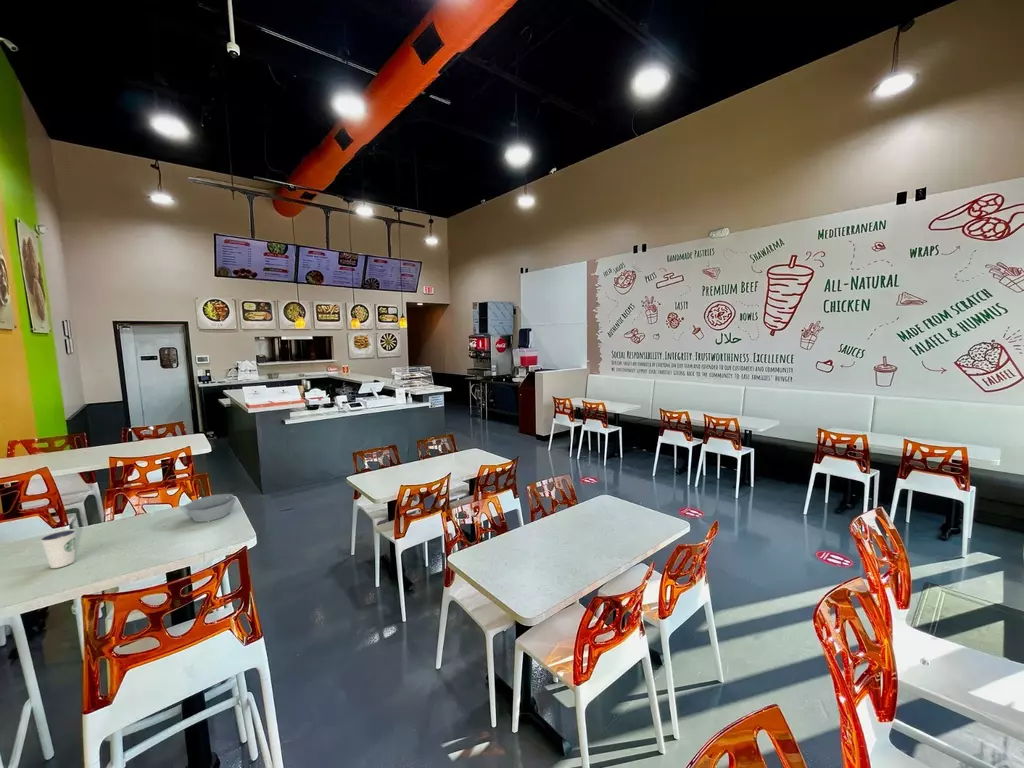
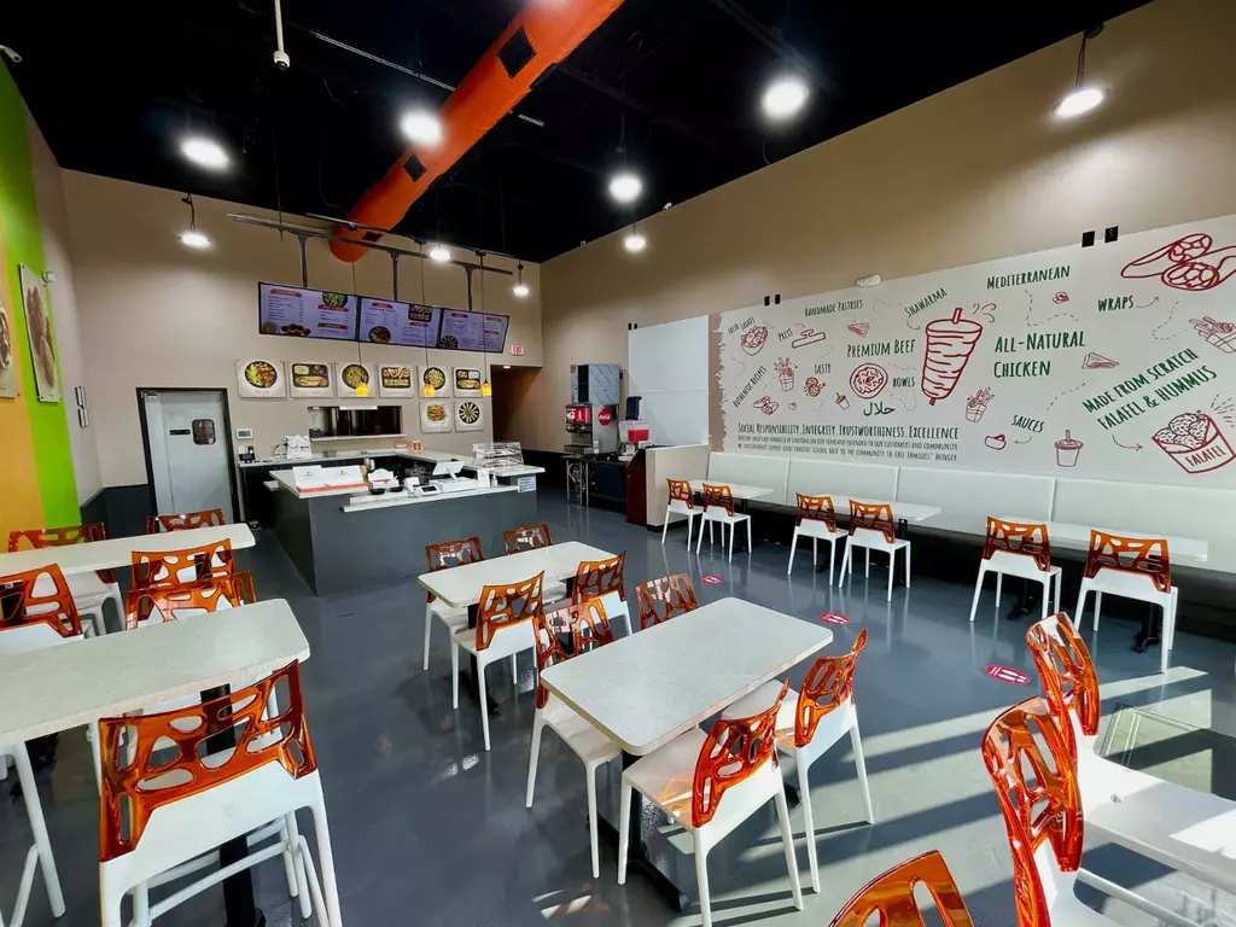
- bowl [182,493,238,523]
- dixie cup [39,528,77,569]
